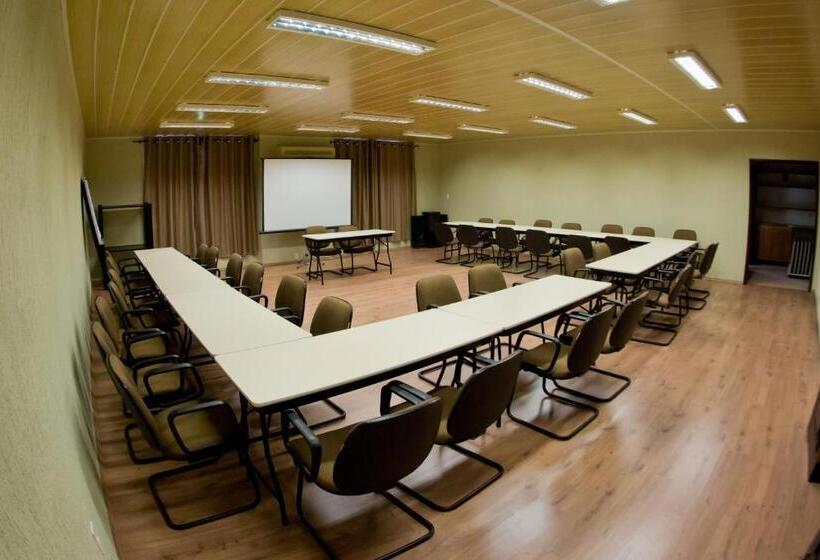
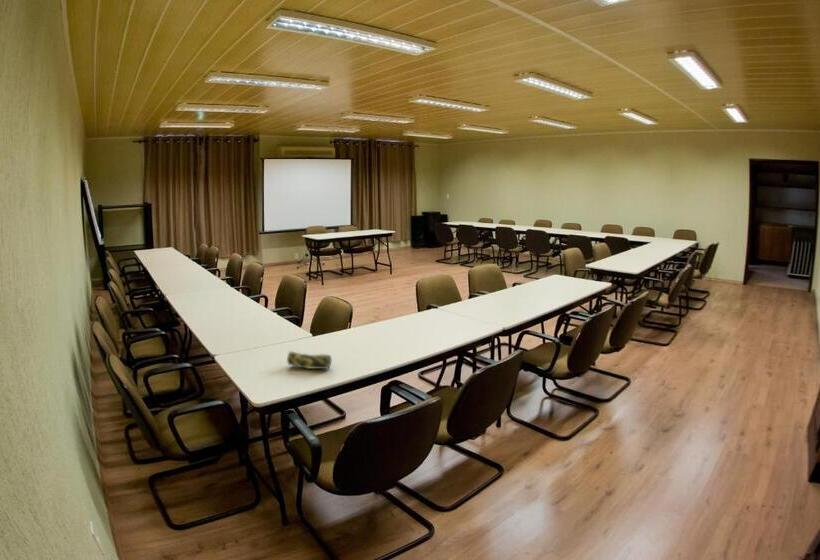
+ pencil case [286,350,332,370]
